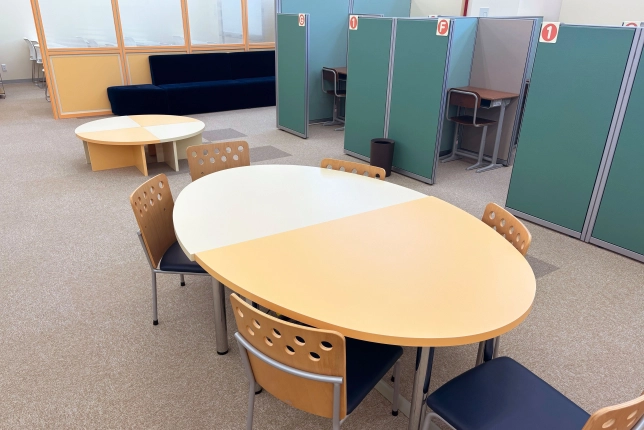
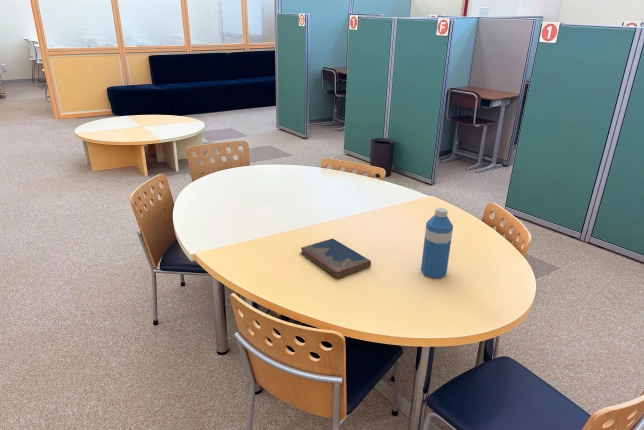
+ water bottle [420,207,454,279]
+ hardcover book [300,237,372,279]
